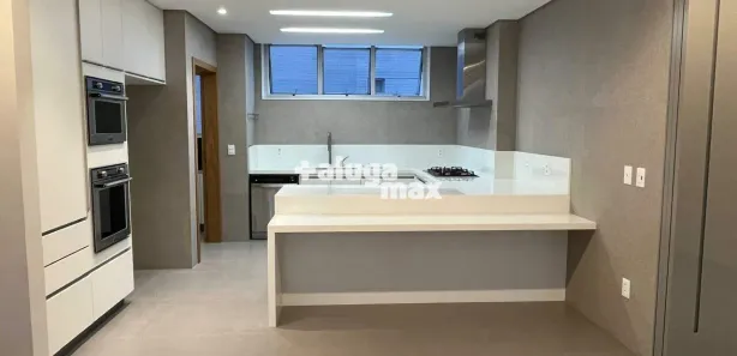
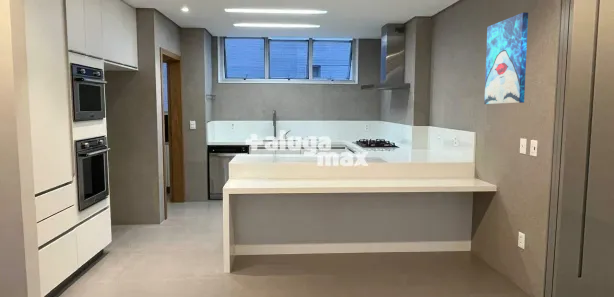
+ wall art [484,11,529,105]
